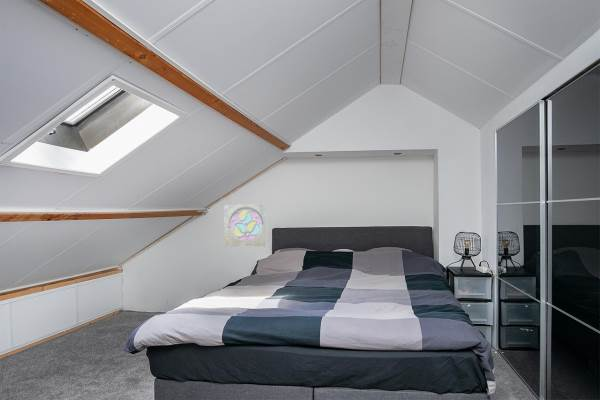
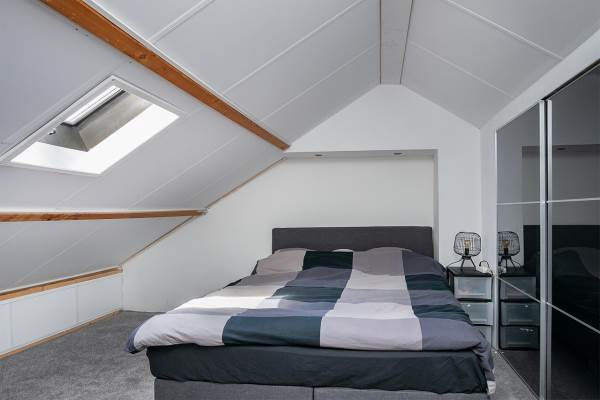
- wall ornament [223,204,266,247]
